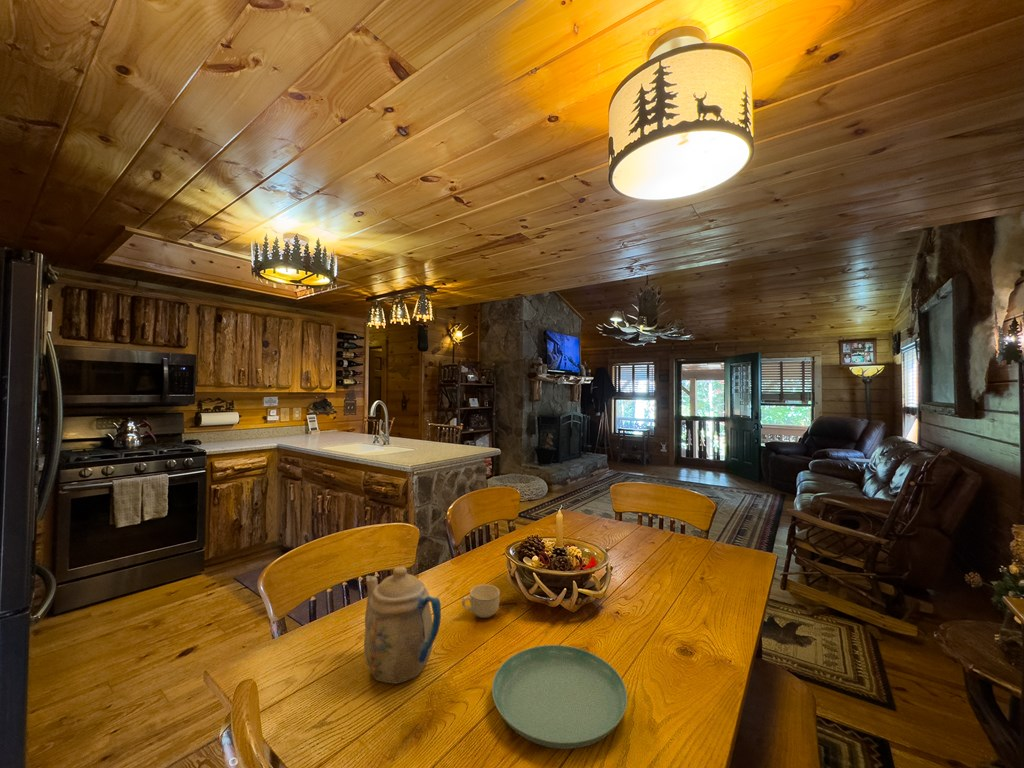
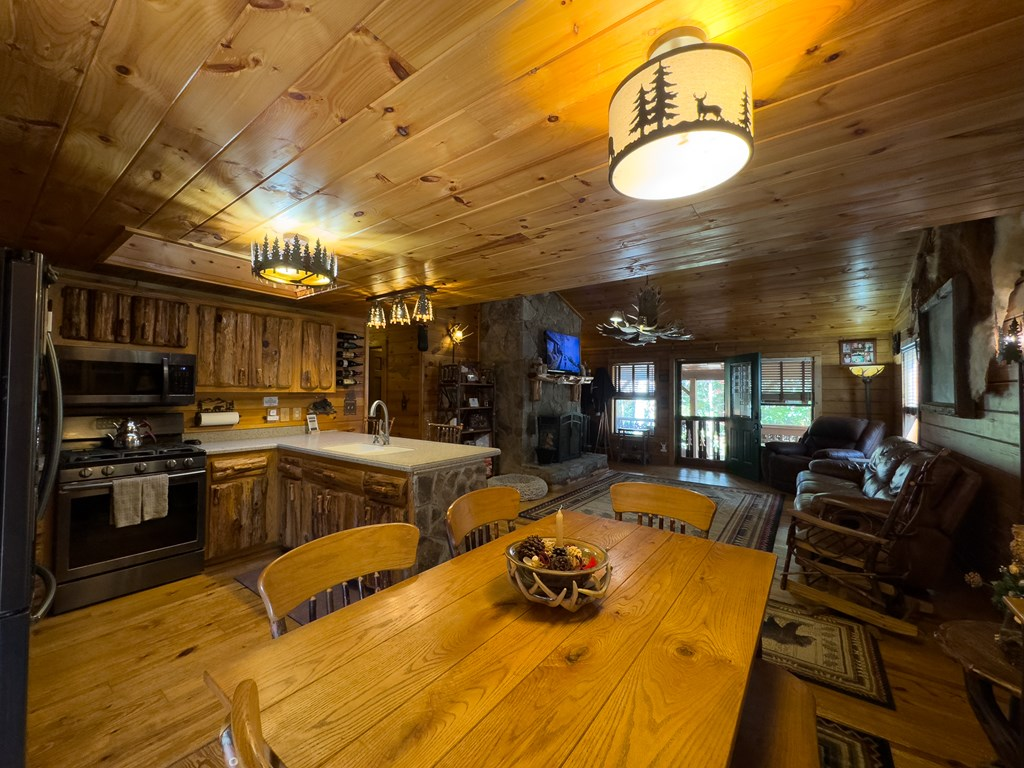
- teapot [363,566,442,684]
- saucer [491,644,628,750]
- cup [461,583,501,619]
